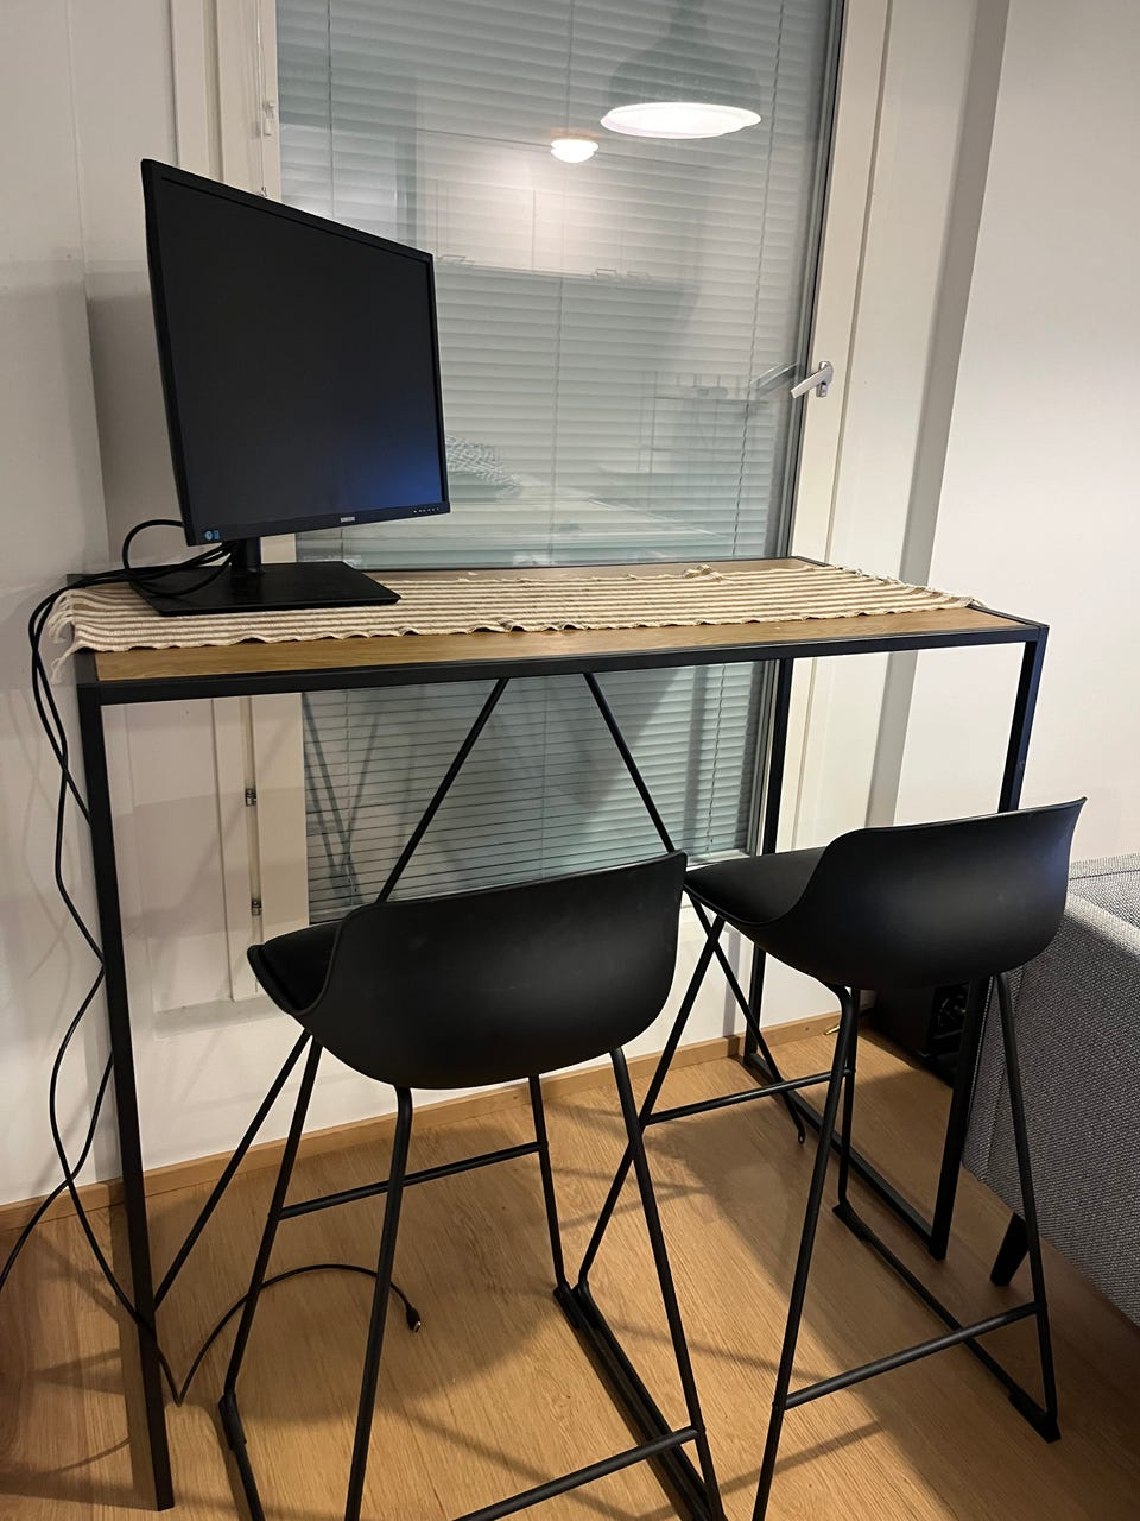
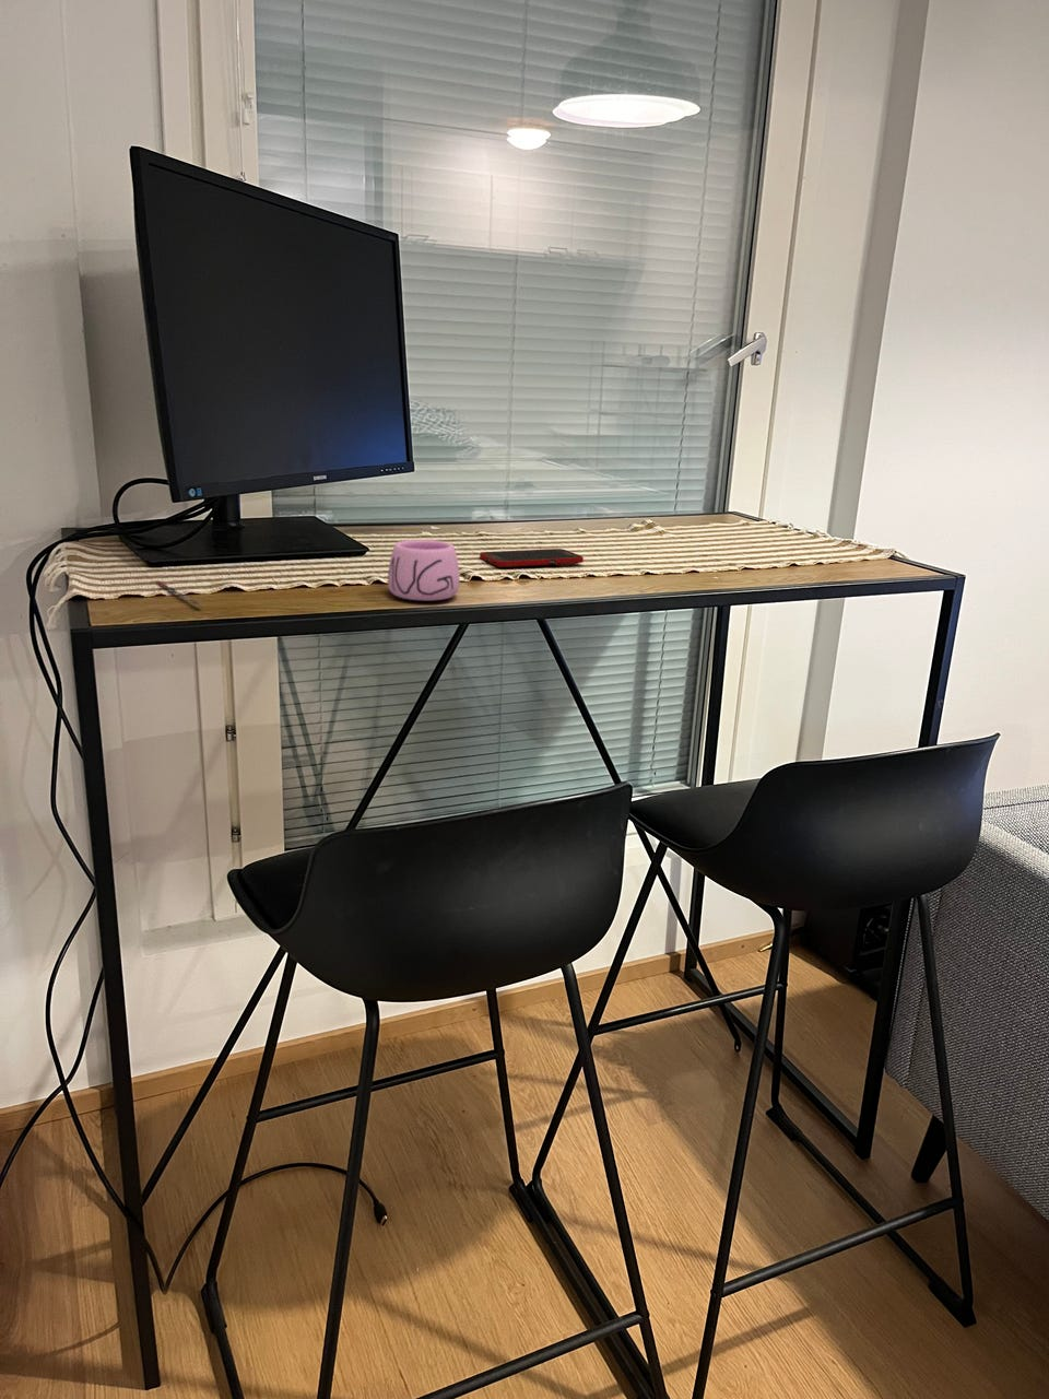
+ cell phone [478,547,585,568]
+ pen [155,579,203,608]
+ mug [387,539,461,601]
